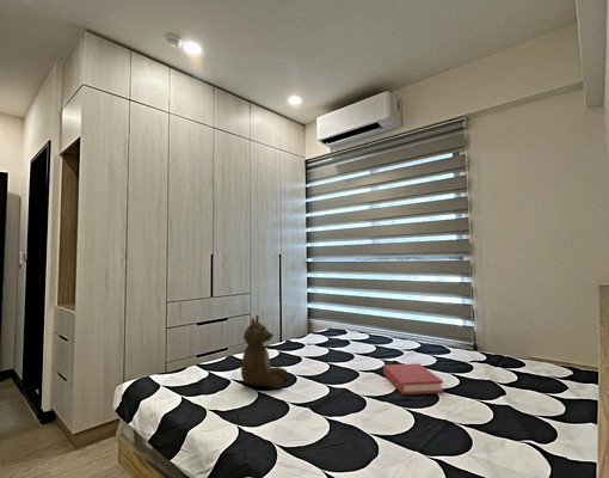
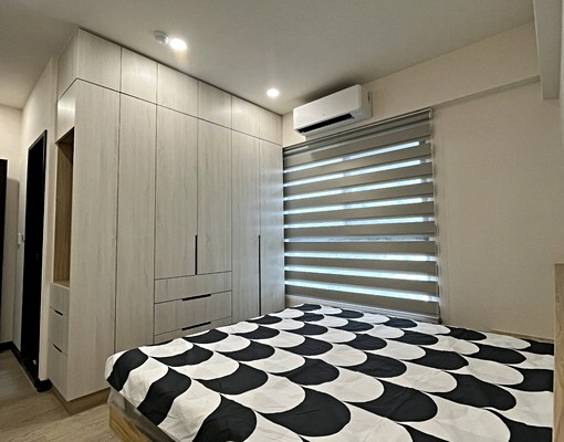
- teddy bear [240,314,289,390]
- hardback book [382,362,444,396]
